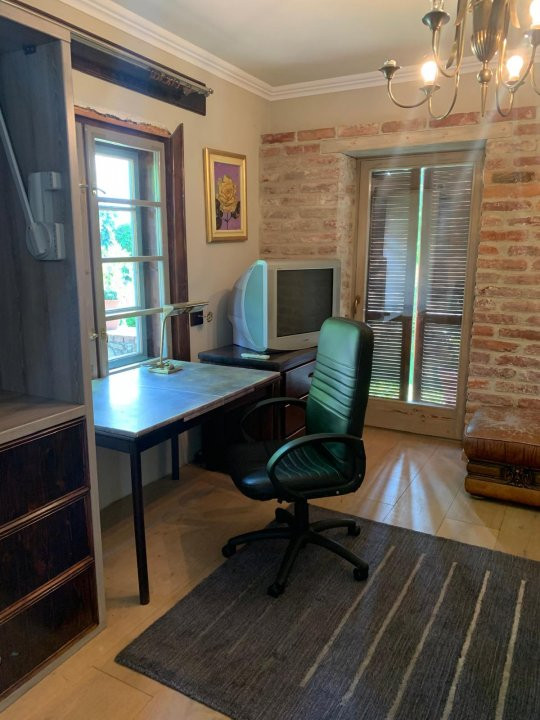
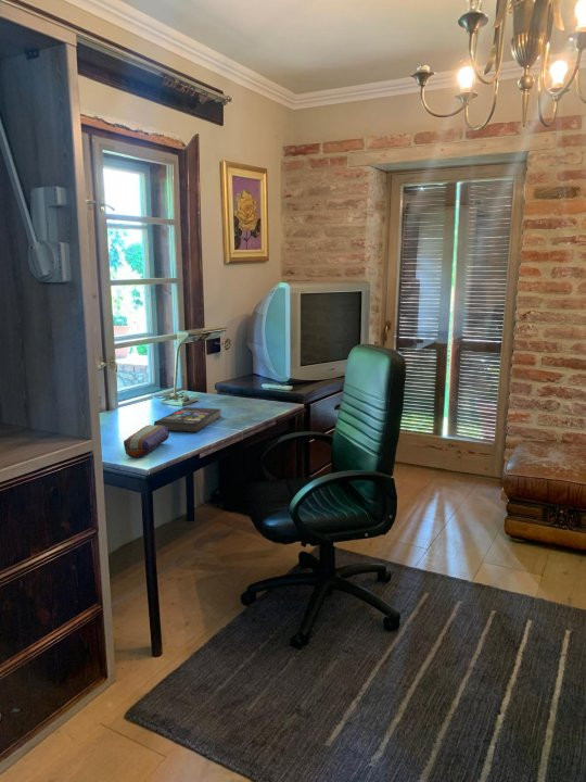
+ book [153,406,222,433]
+ pencil case [123,424,170,458]
